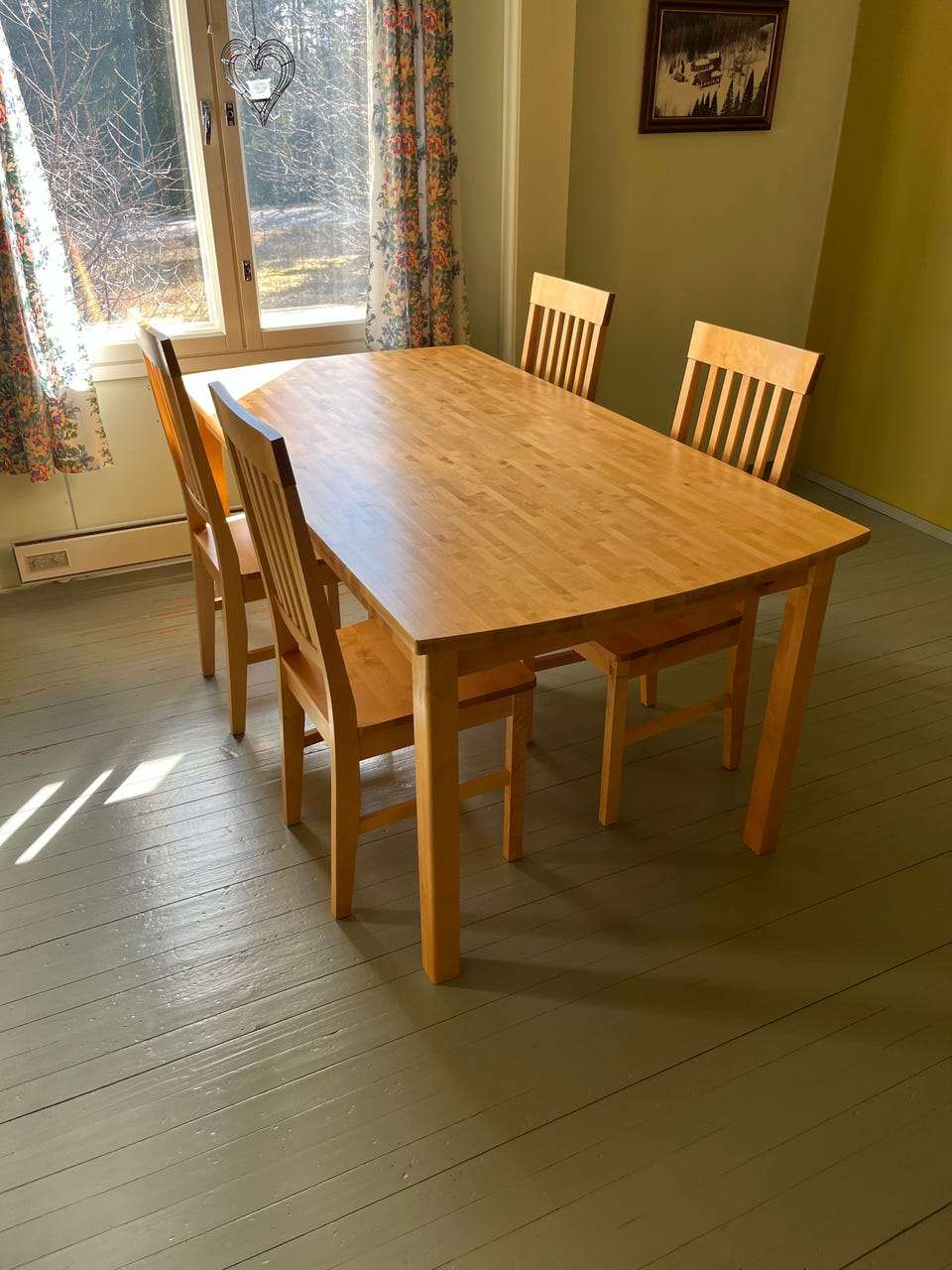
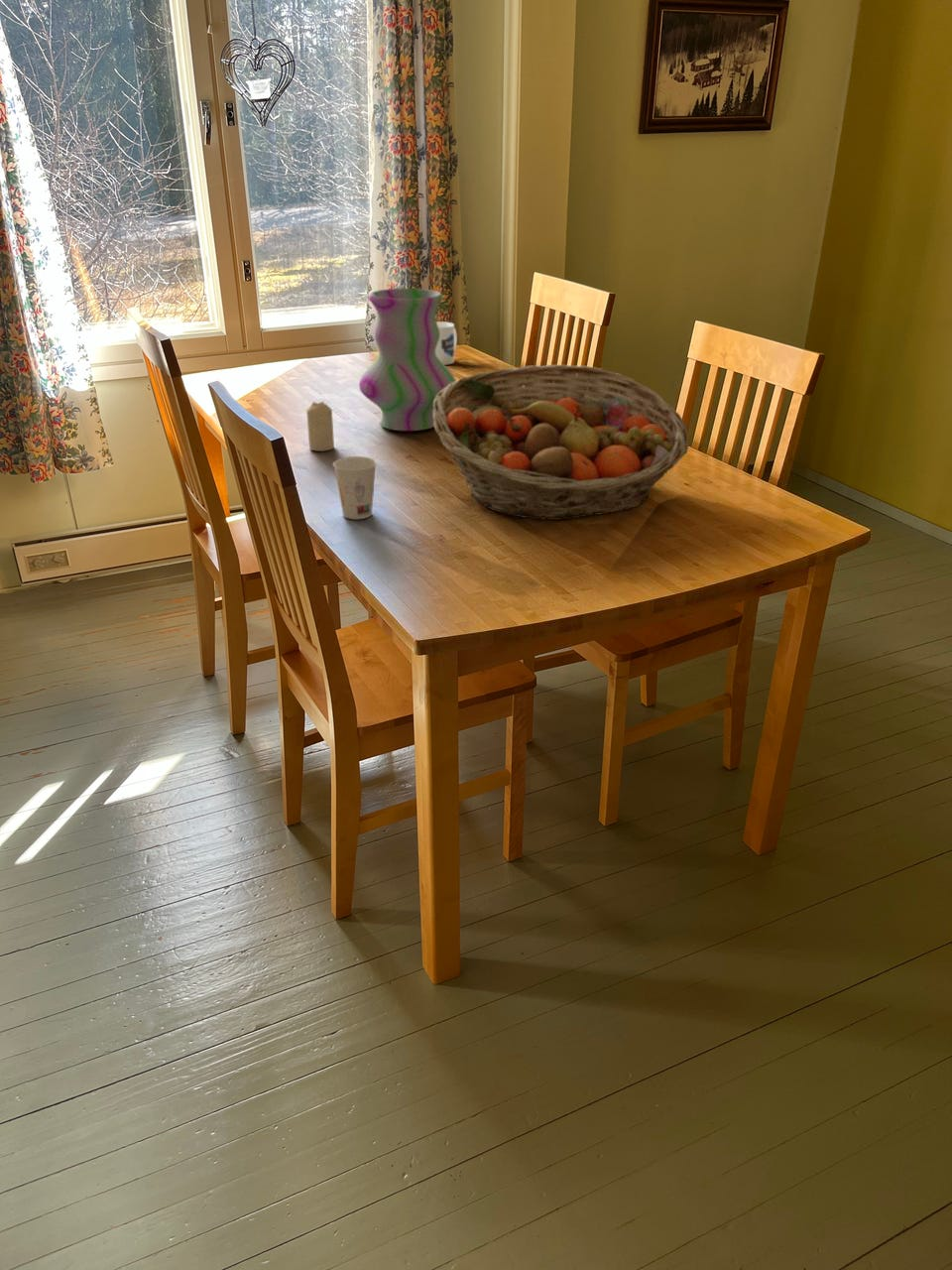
+ mug [435,320,458,366]
+ cup [332,455,378,520]
+ vase [358,288,457,432]
+ candle [305,401,335,452]
+ fruit basket [433,364,689,521]
